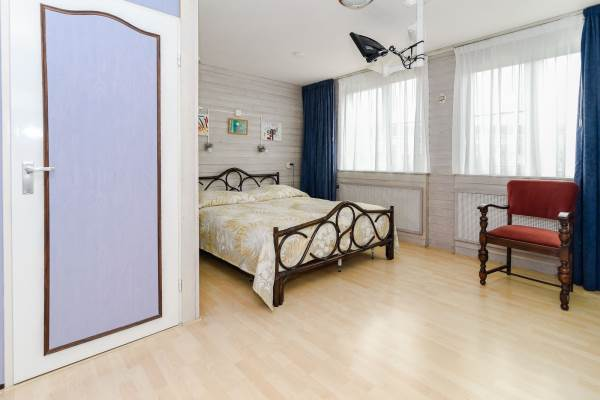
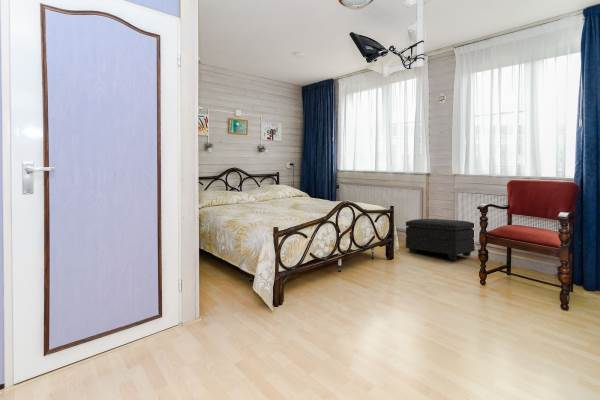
+ footstool [405,218,476,260]
